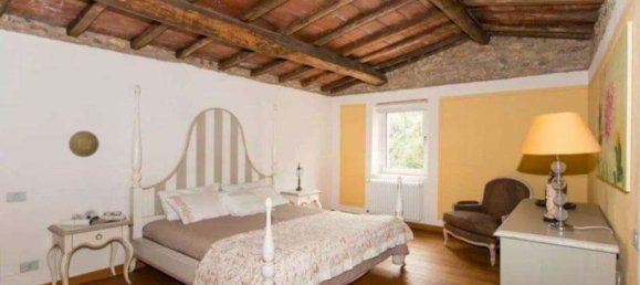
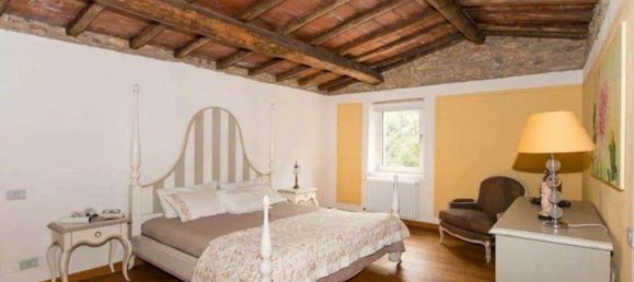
- decorative plate [67,129,101,158]
